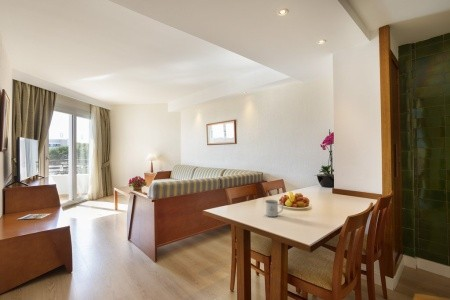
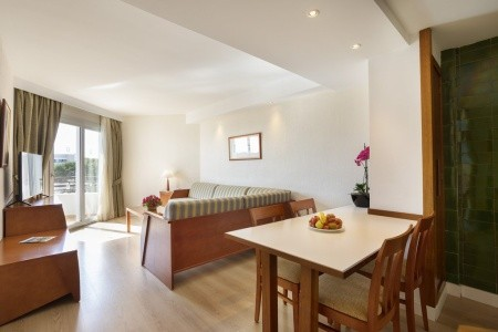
- mug [264,199,284,218]
